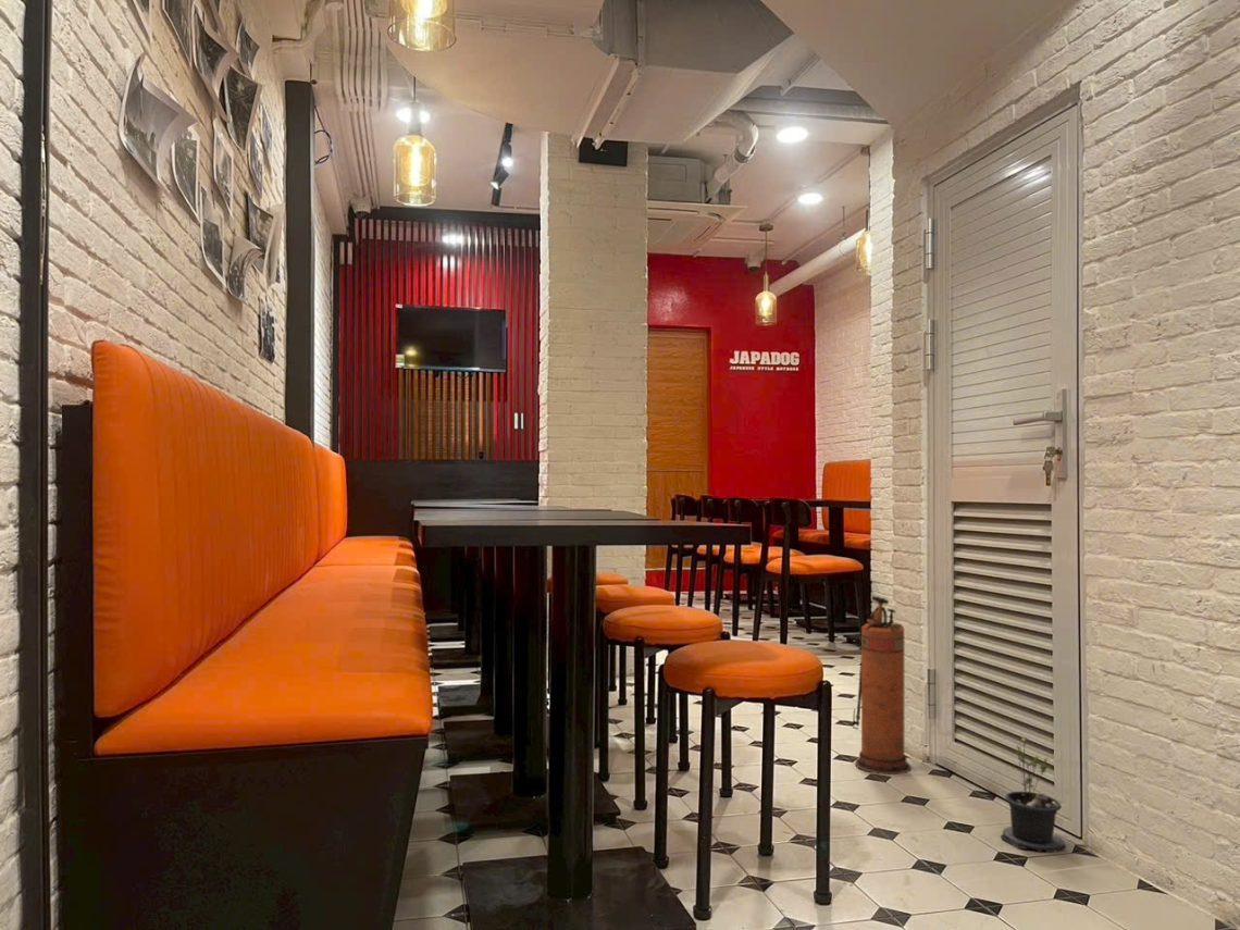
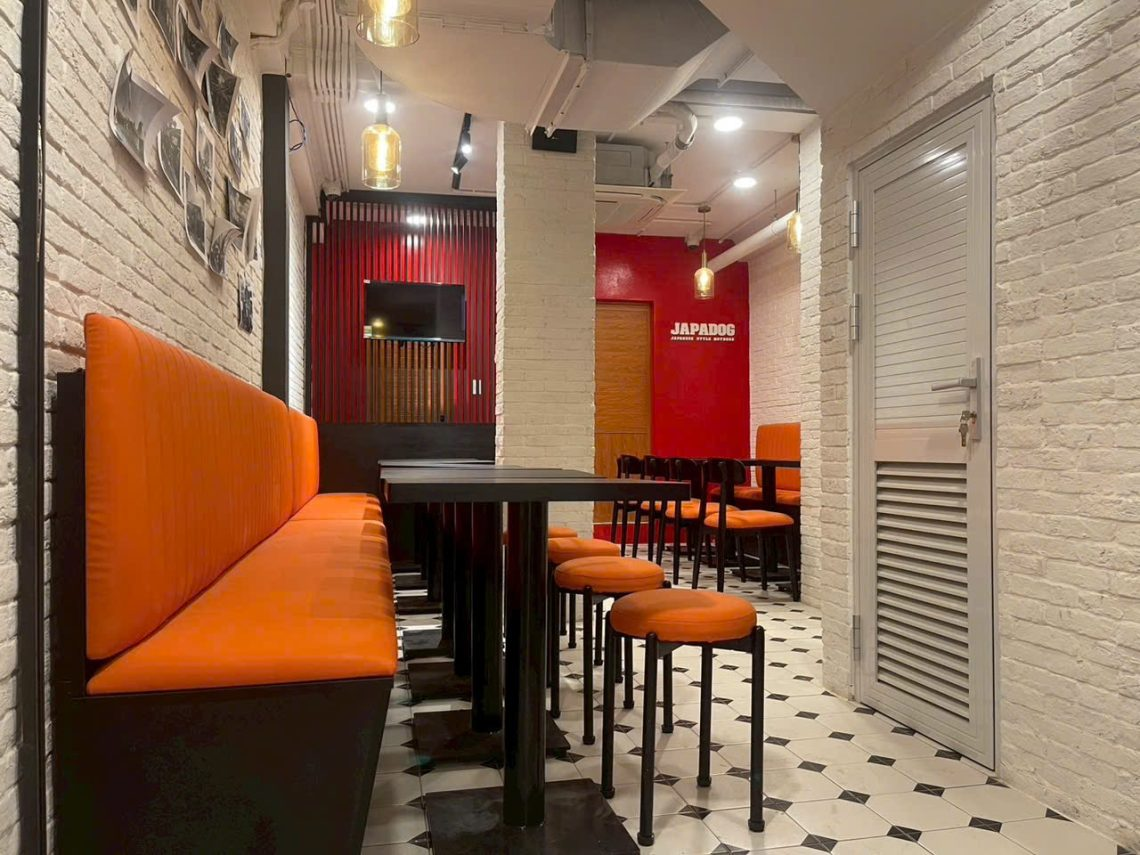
- fire extinguisher [852,595,913,776]
- potted plant [1000,735,1066,854]
